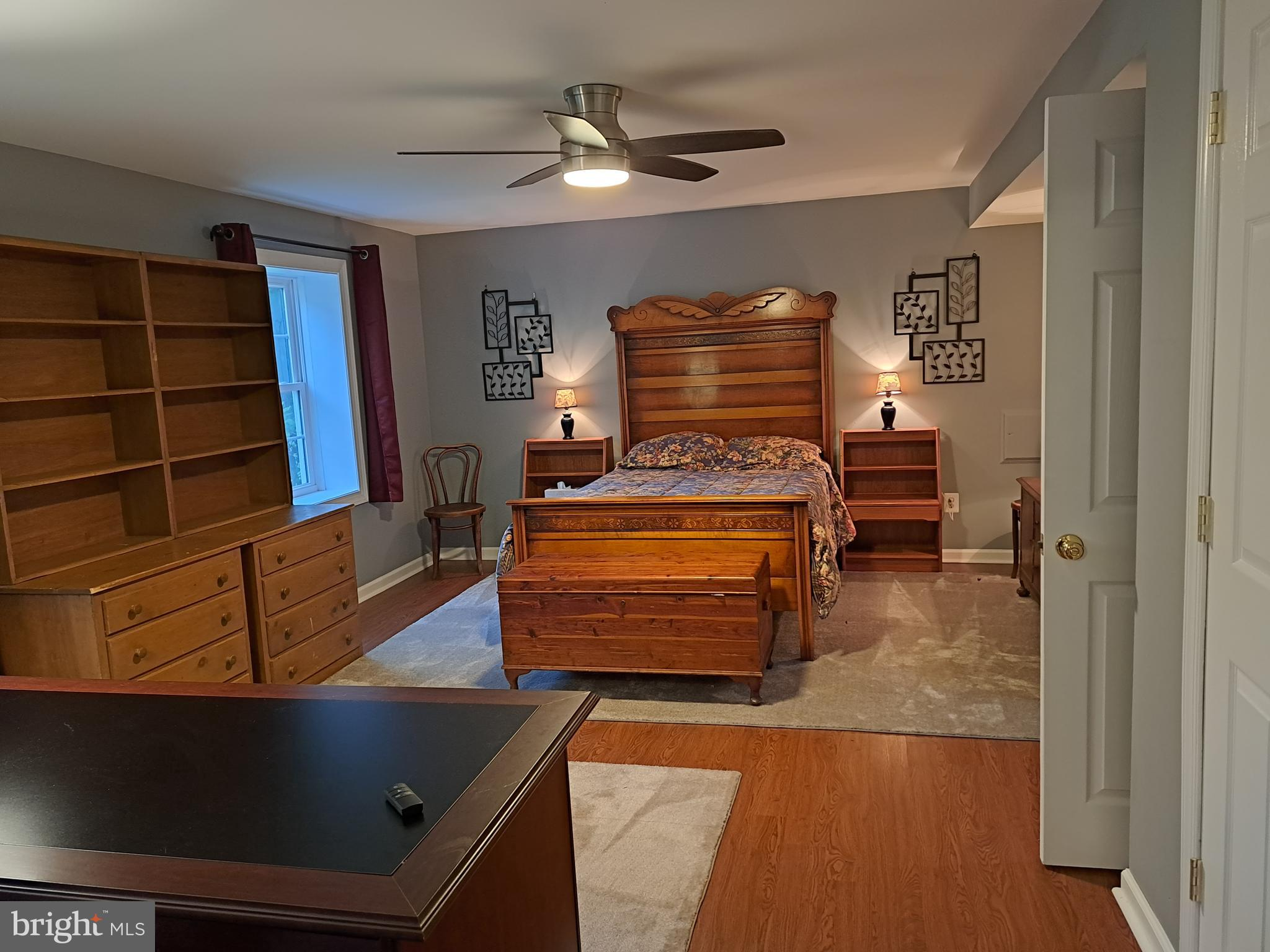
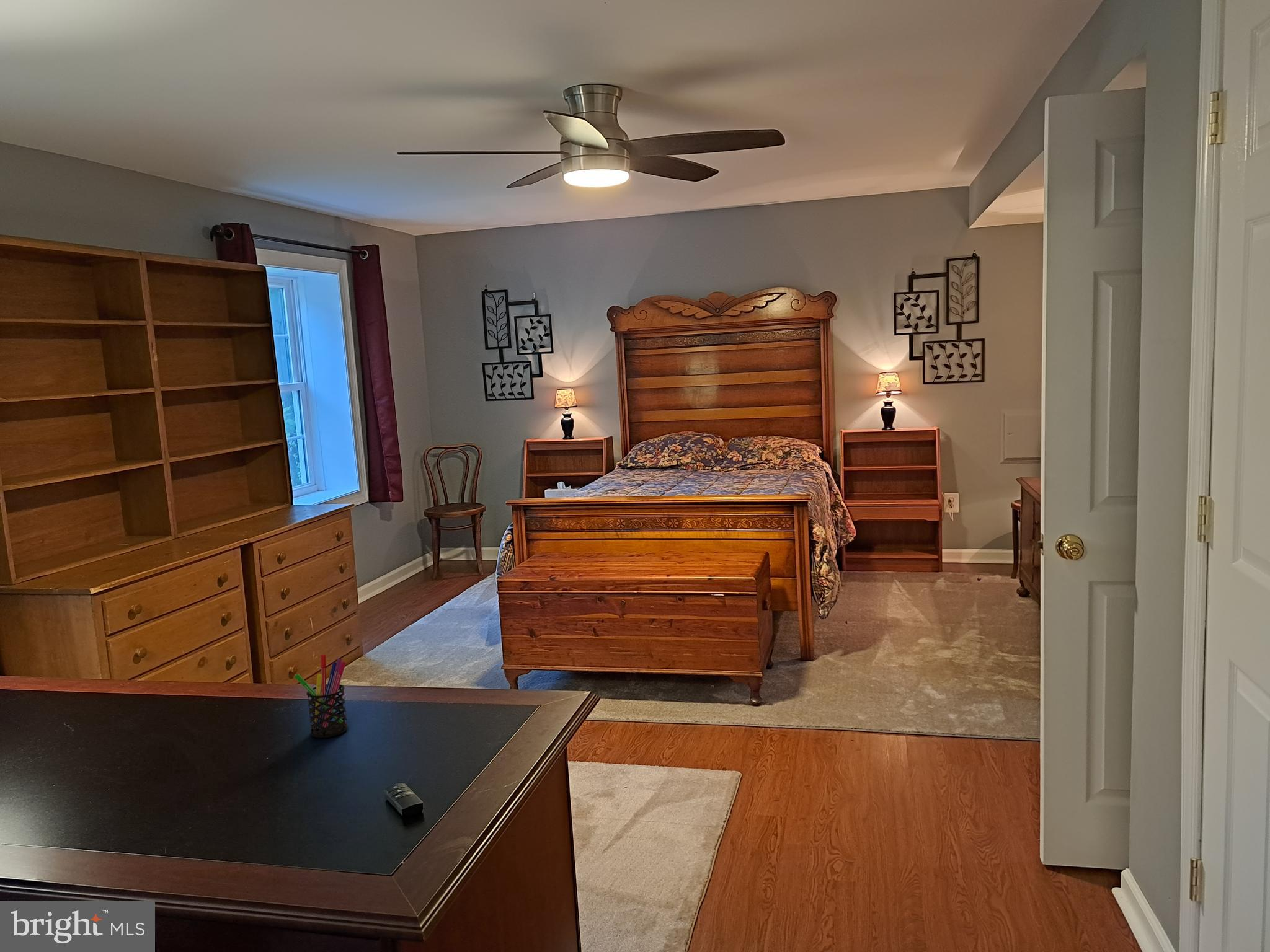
+ pen holder [294,654,349,738]
